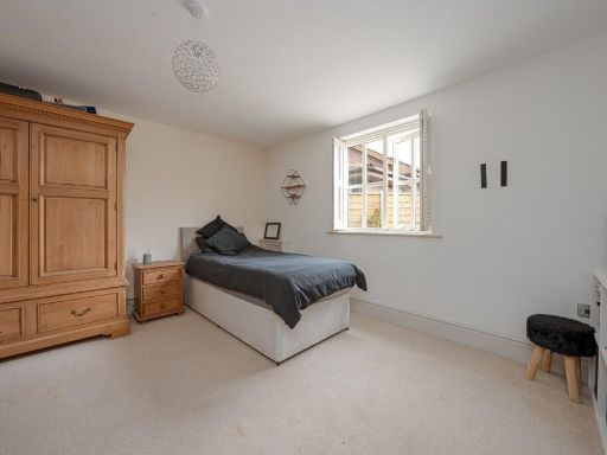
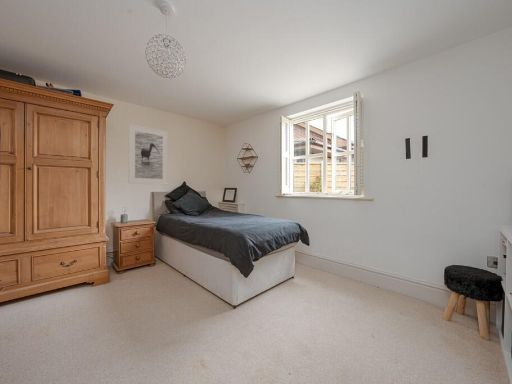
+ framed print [127,123,169,186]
